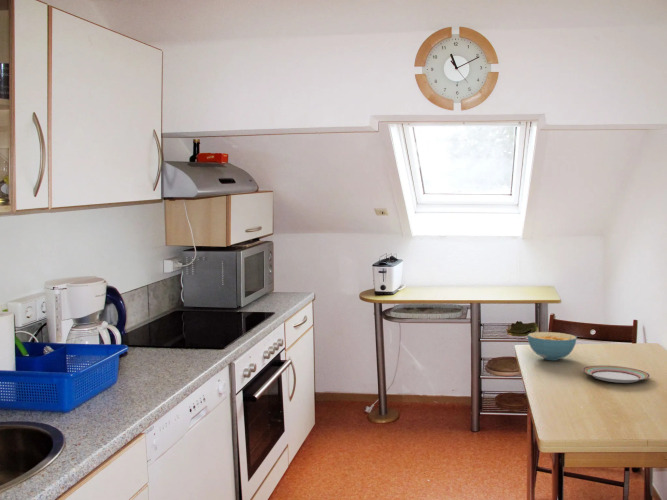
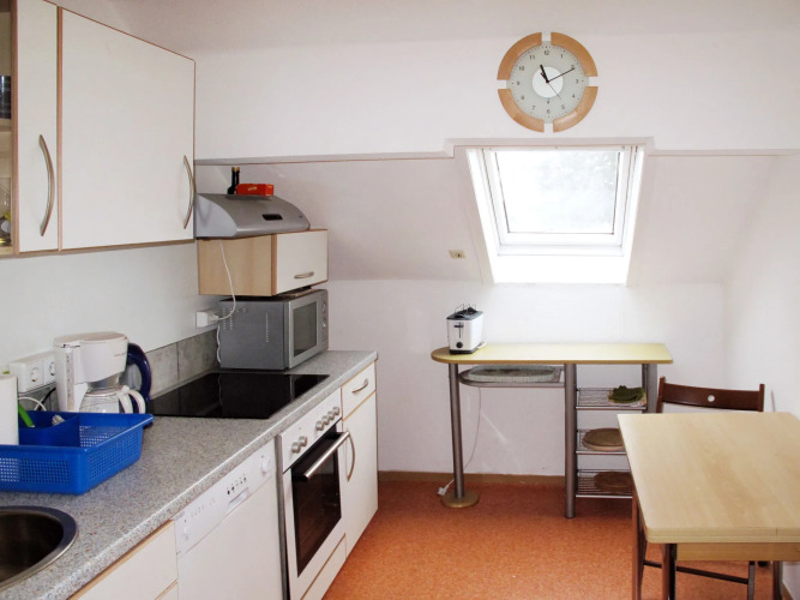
- cereal bowl [527,331,578,361]
- plate [582,365,651,384]
